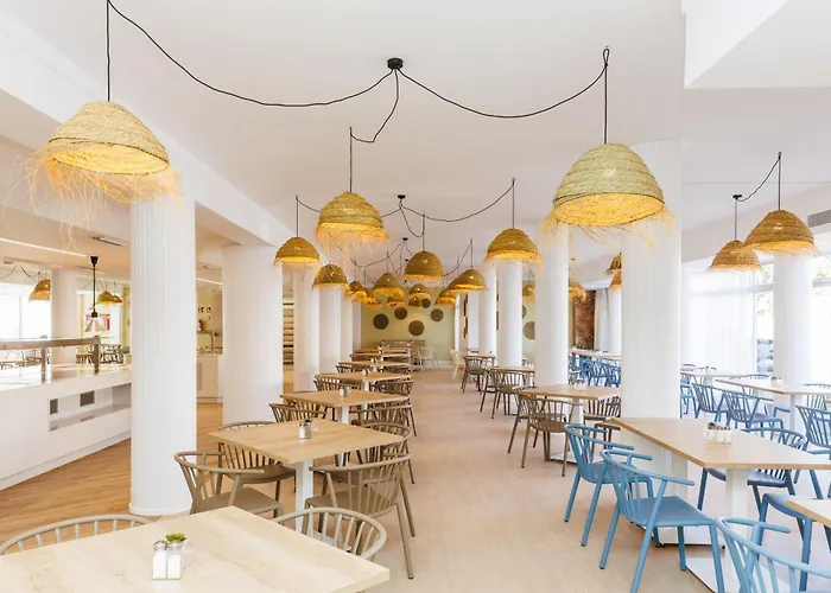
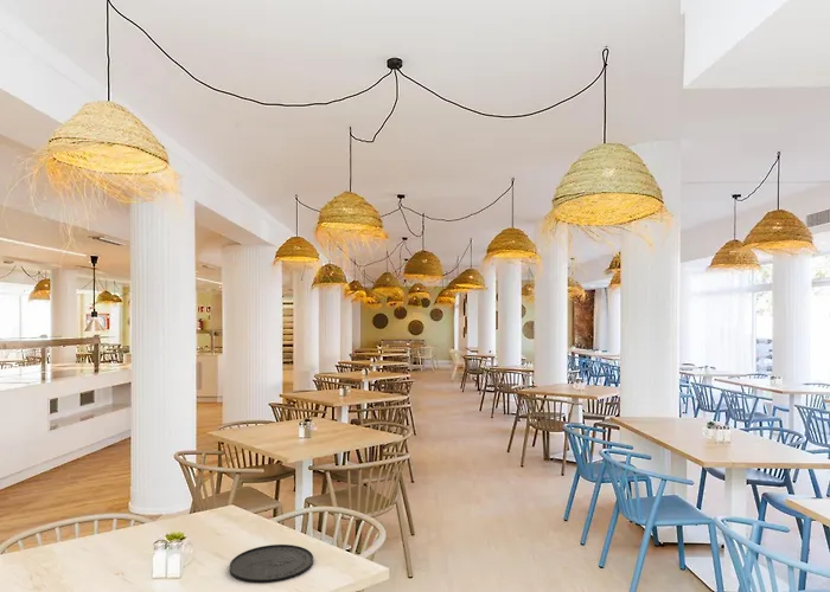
+ plate [229,543,314,584]
